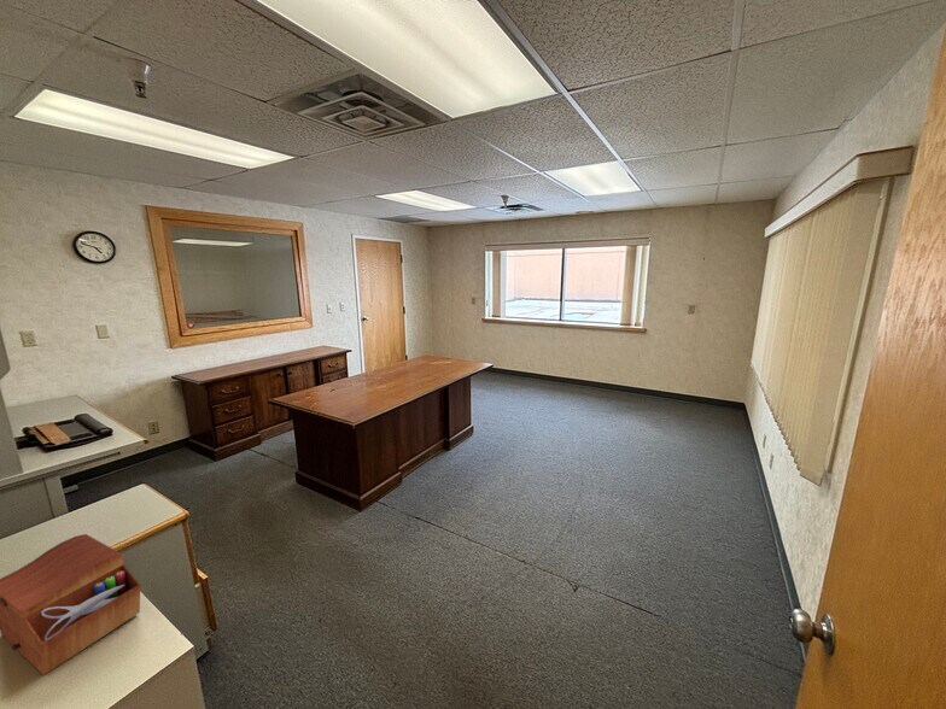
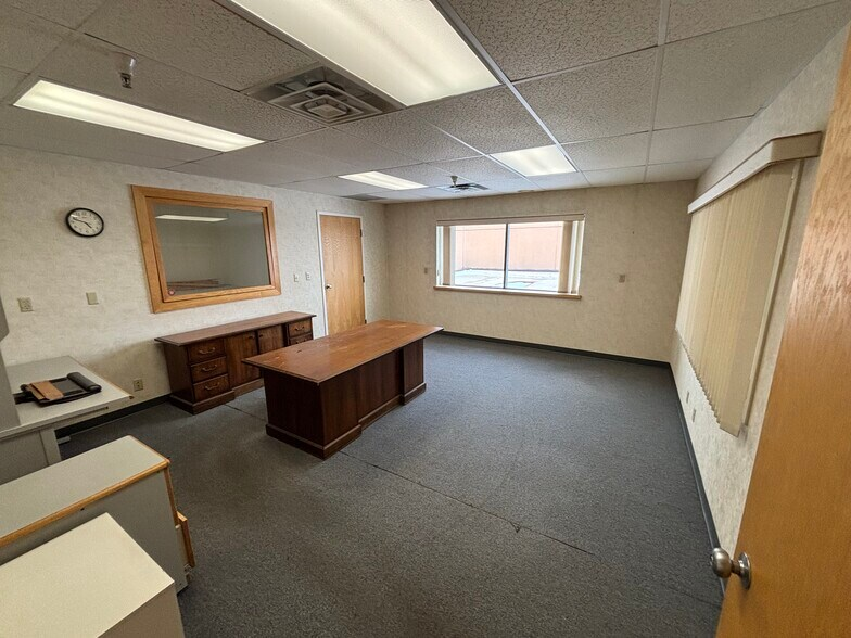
- sewing box [0,533,142,676]
